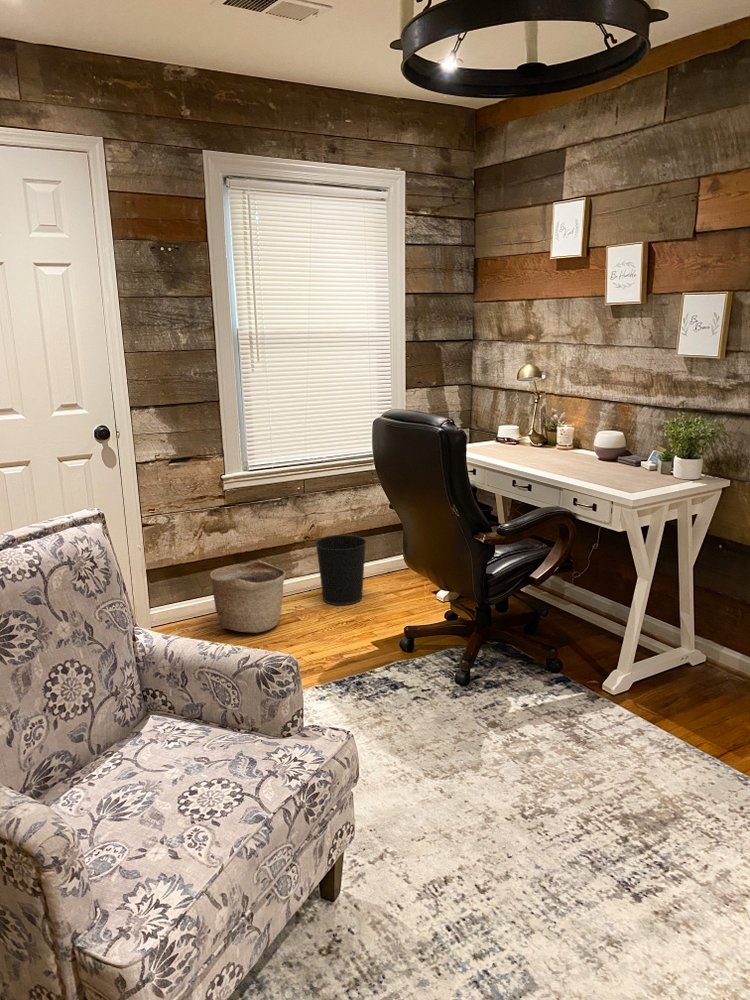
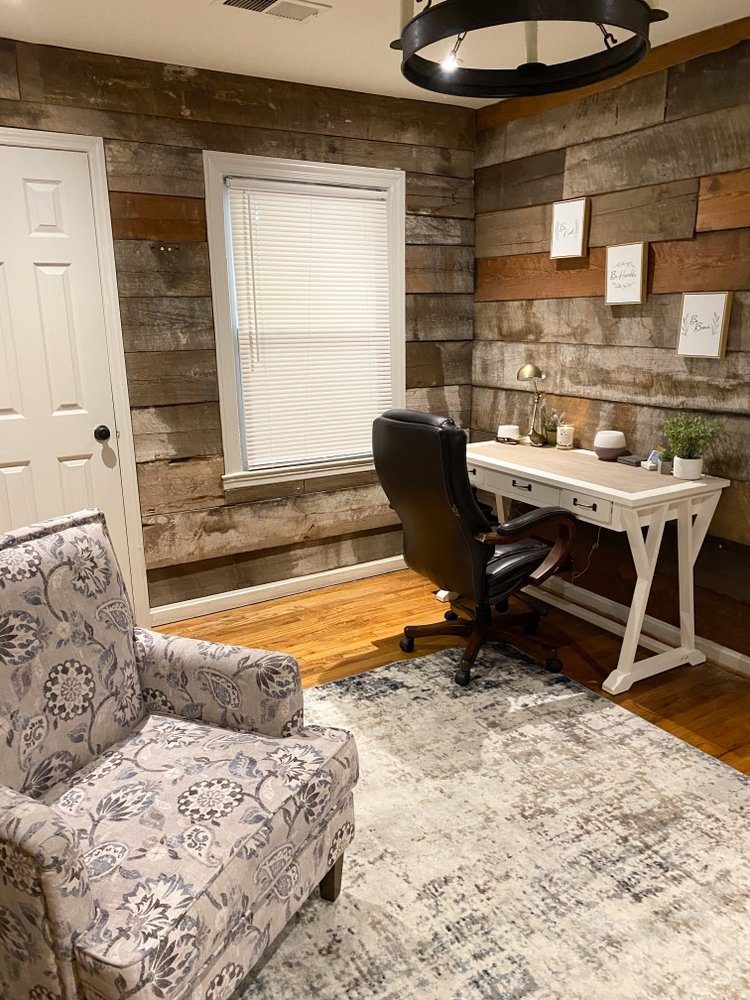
- wastebasket [314,534,368,606]
- basket [209,559,287,633]
